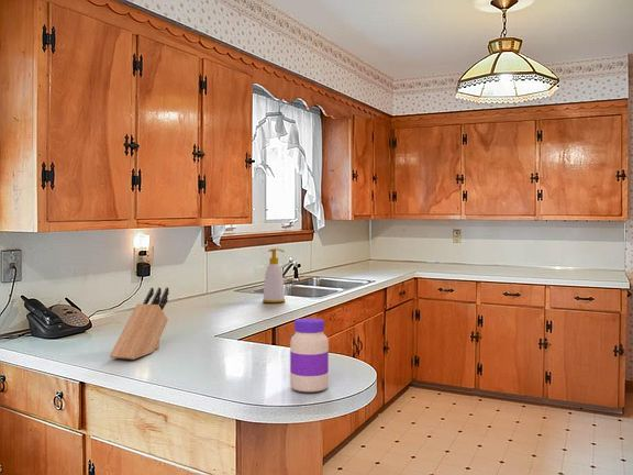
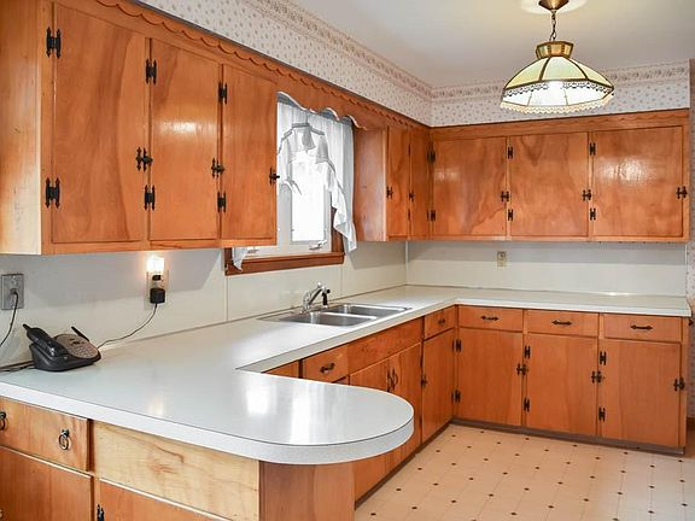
- jar [289,317,330,393]
- knife block [109,286,170,361]
- soap bottle [262,247,286,303]
